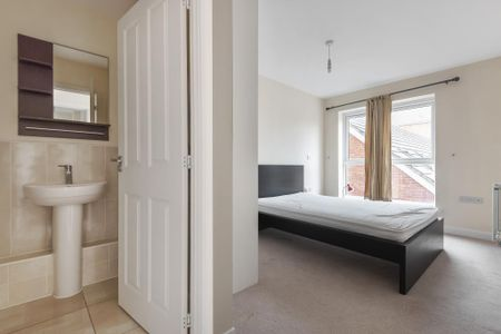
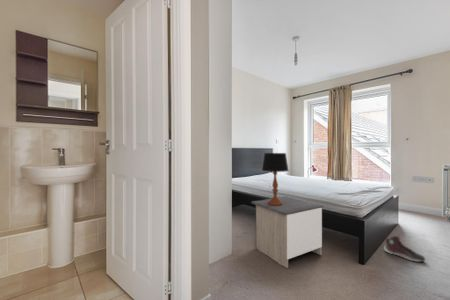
+ nightstand [250,195,324,269]
+ sneaker [383,235,426,263]
+ table lamp [261,152,290,206]
